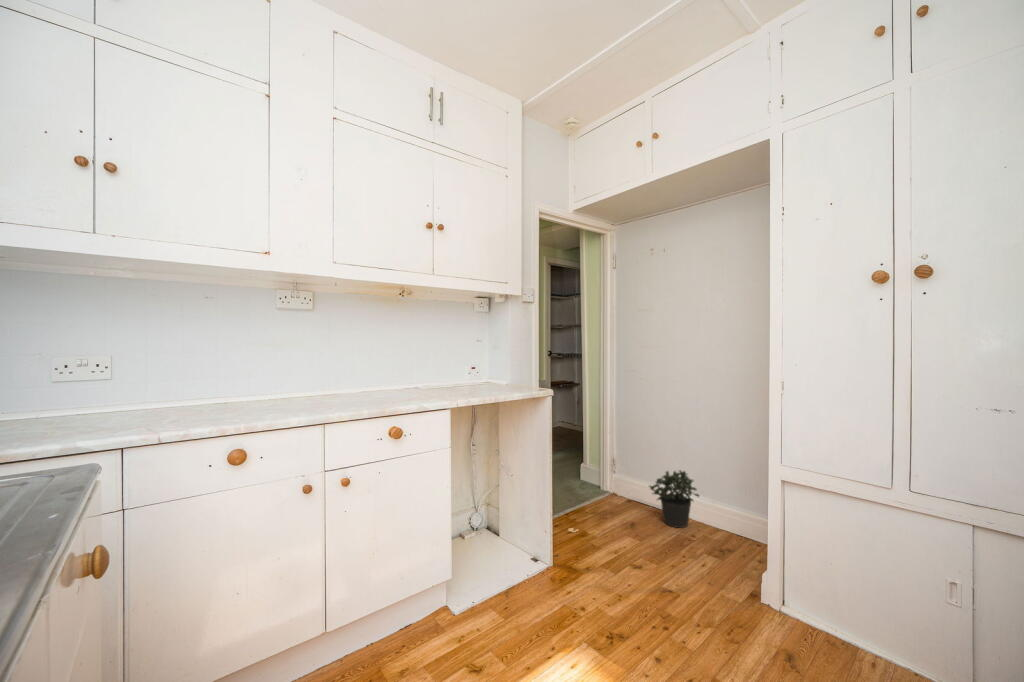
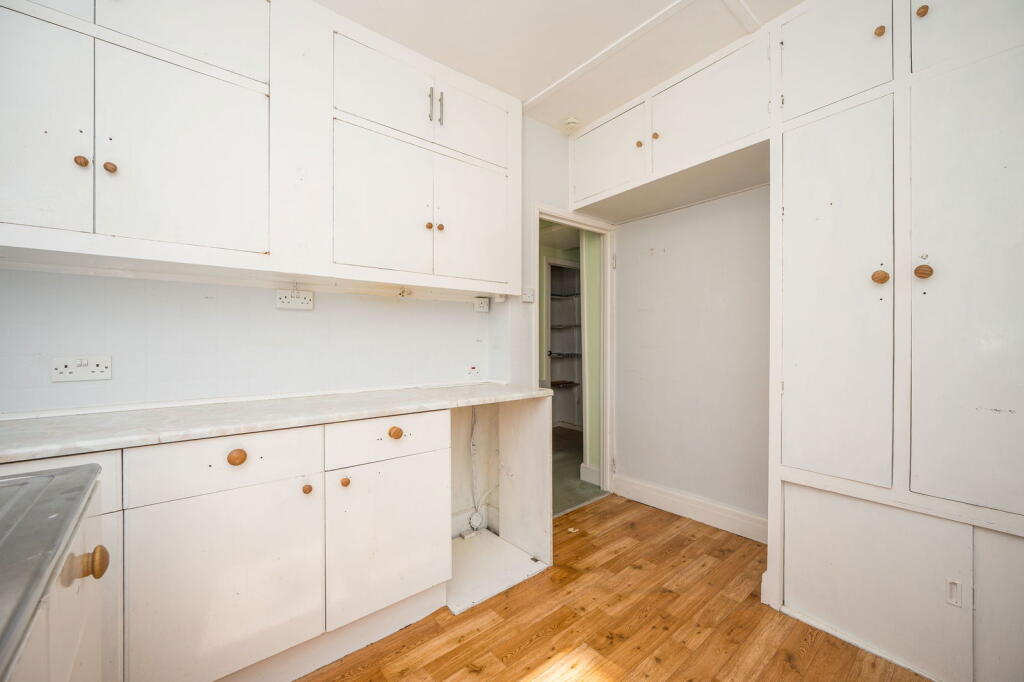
- potted plant [648,469,700,529]
